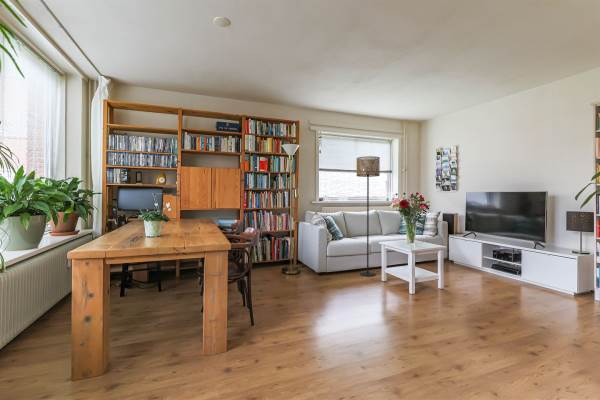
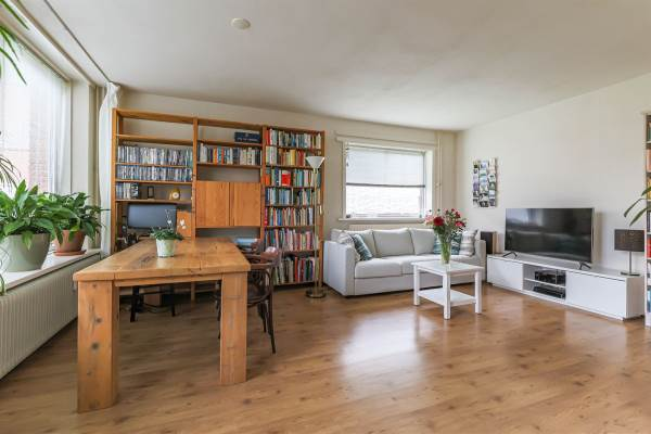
- floor lamp [356,155,381,277]
